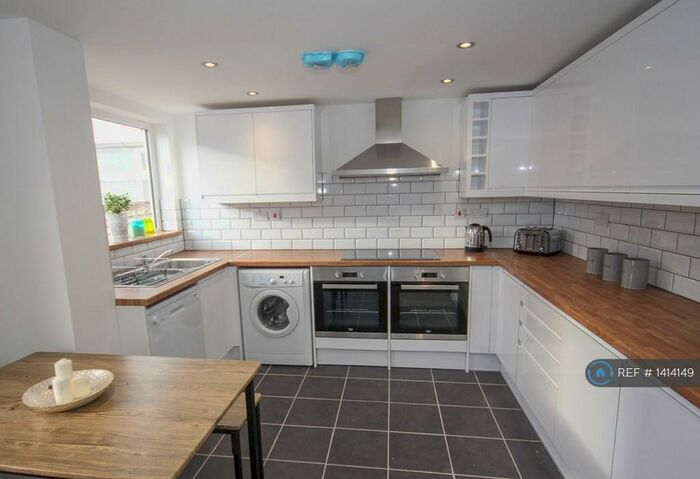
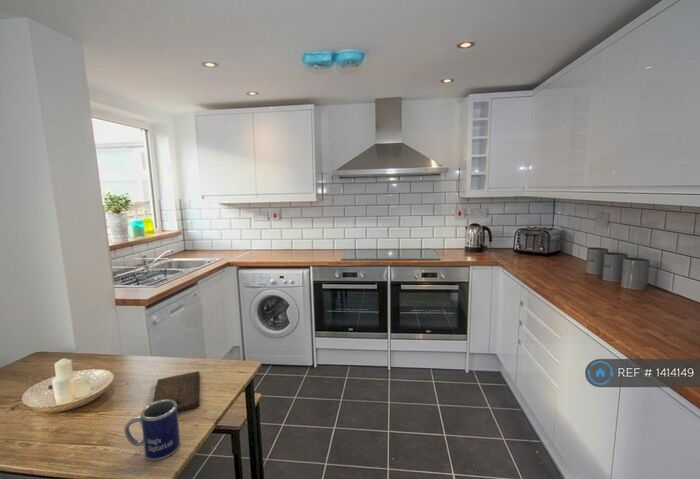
+ mug [123,400,181,462]
+ cutting board [151,370,201,413]
